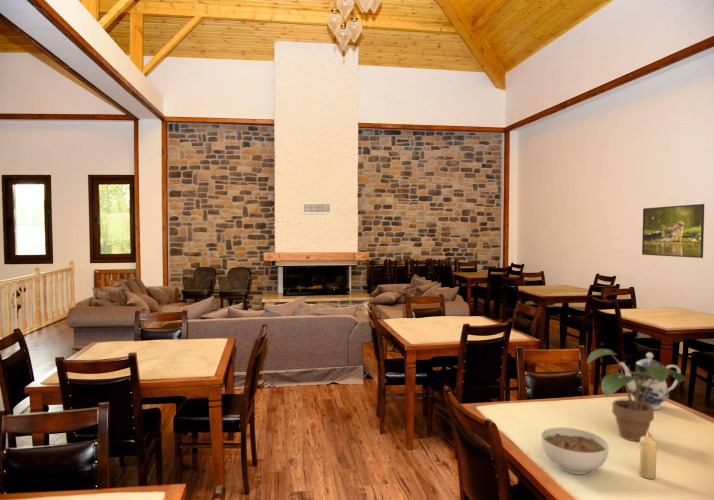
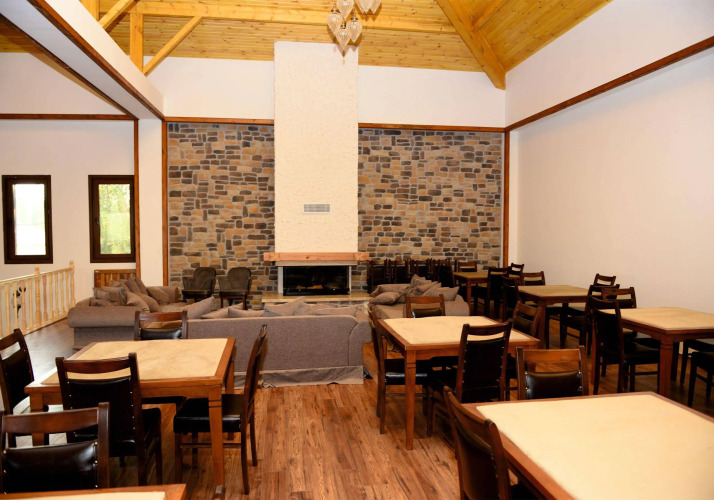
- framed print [641,203,705,259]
- teapot [619,351,682,411]
- candle [639,430,658,480]
- bowl [540,426,610,475]
- potted plant [586,348,686,442]
